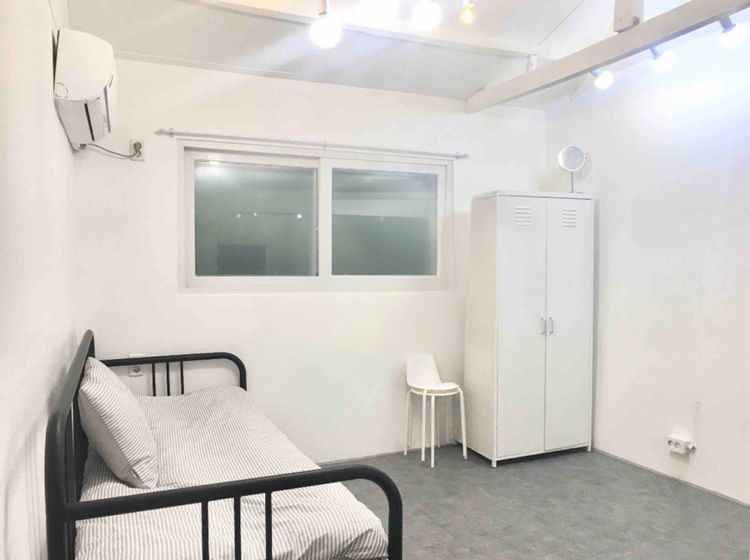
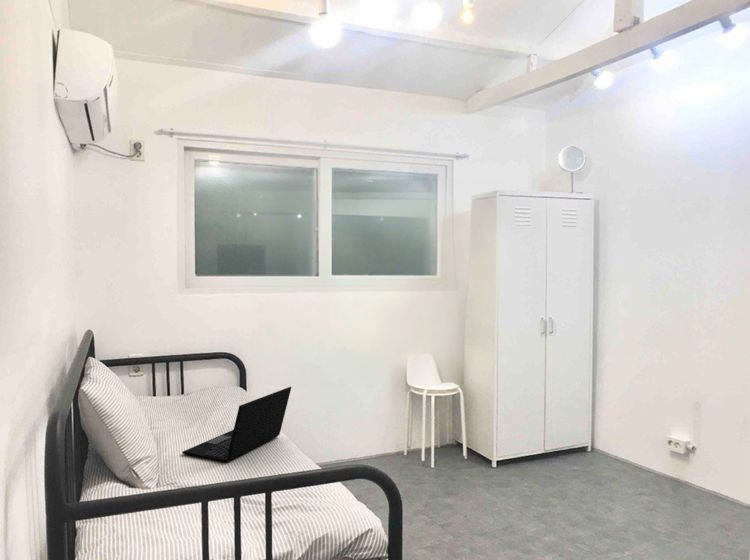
+ laptop [181,386,292,463]
